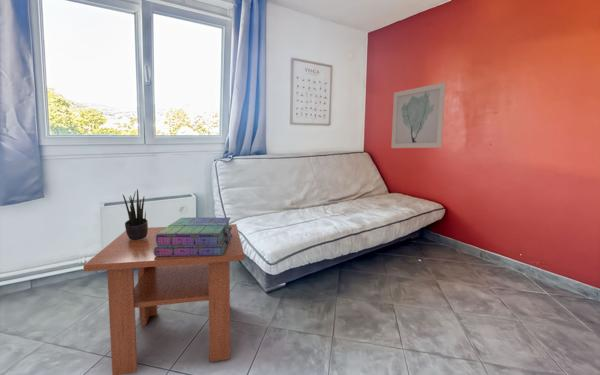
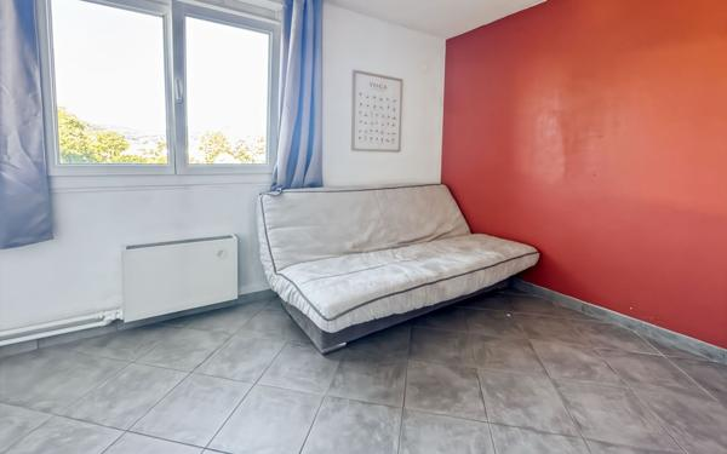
- stack of books [154,217,232,256]
- wall art [390,81,447,149]
- potted plant [122,188,149,240]
- coffee table [82,223,245,375]
